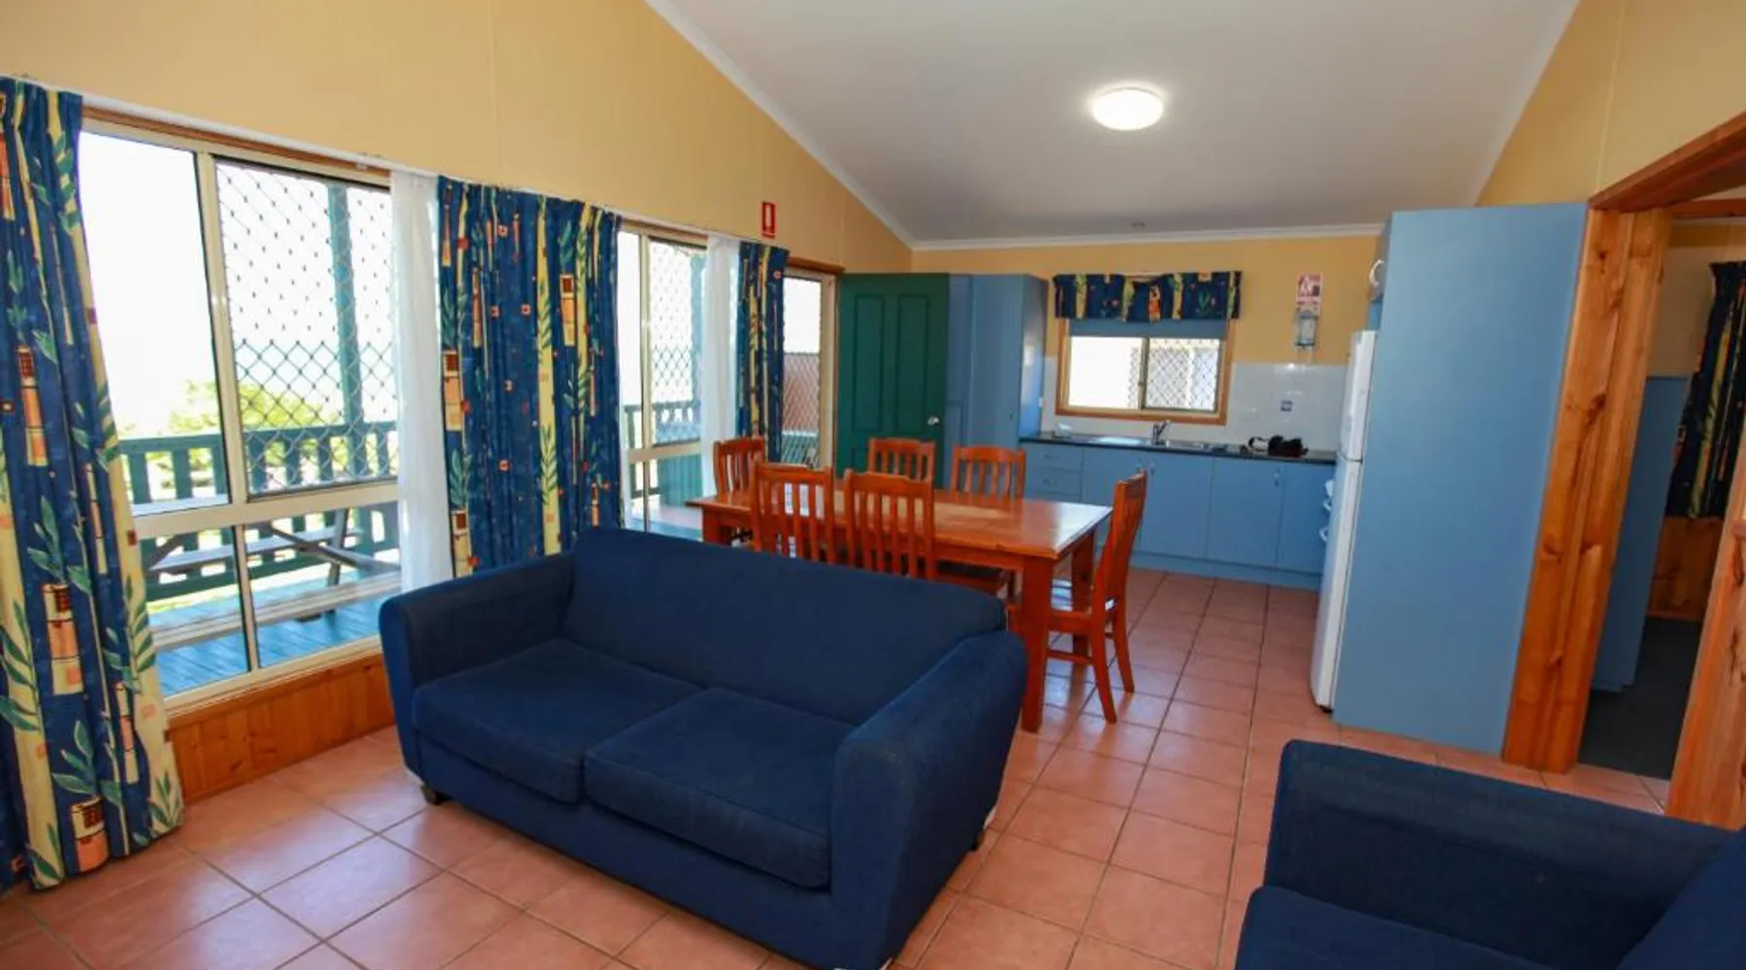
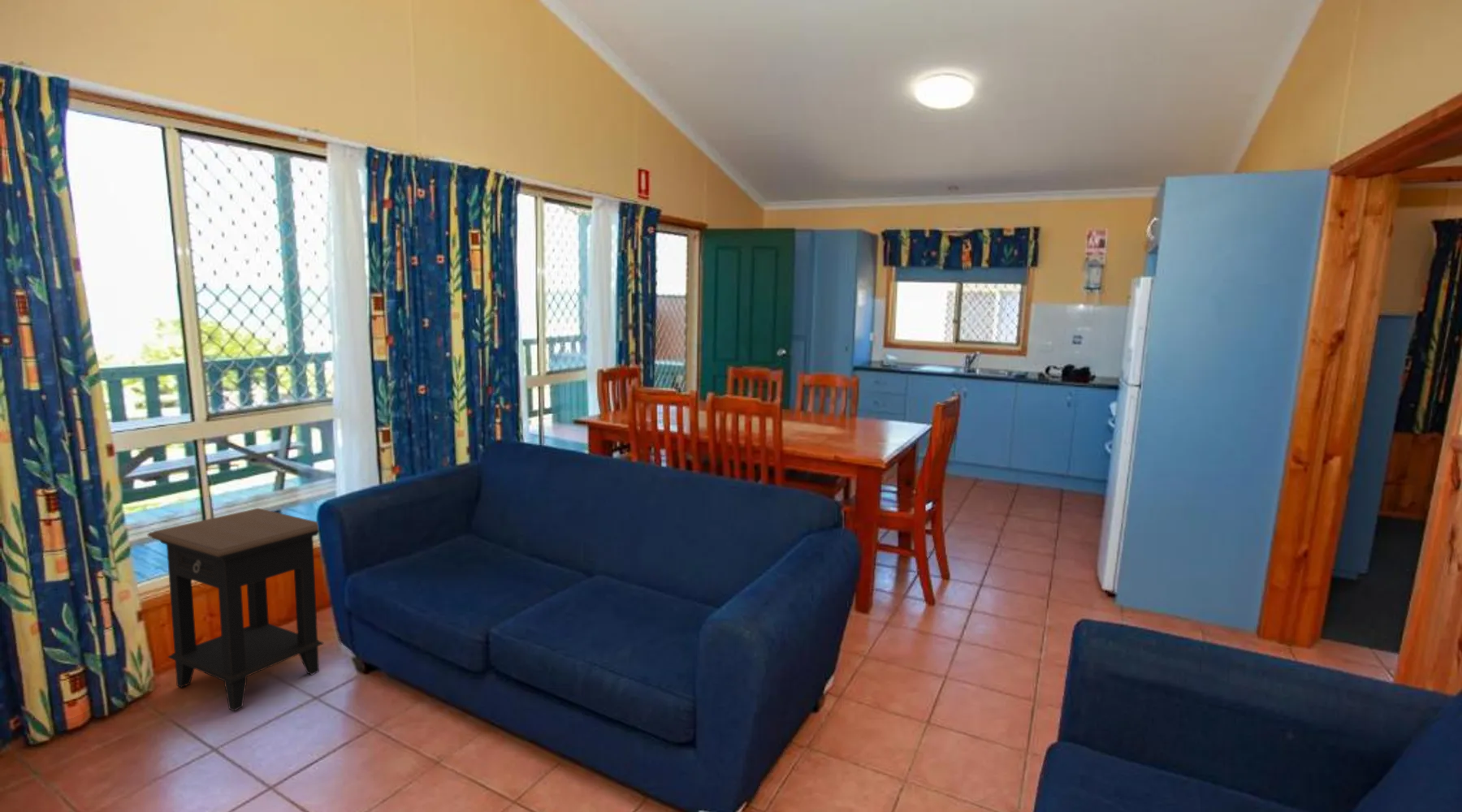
+ side table [147,508,325,712]
